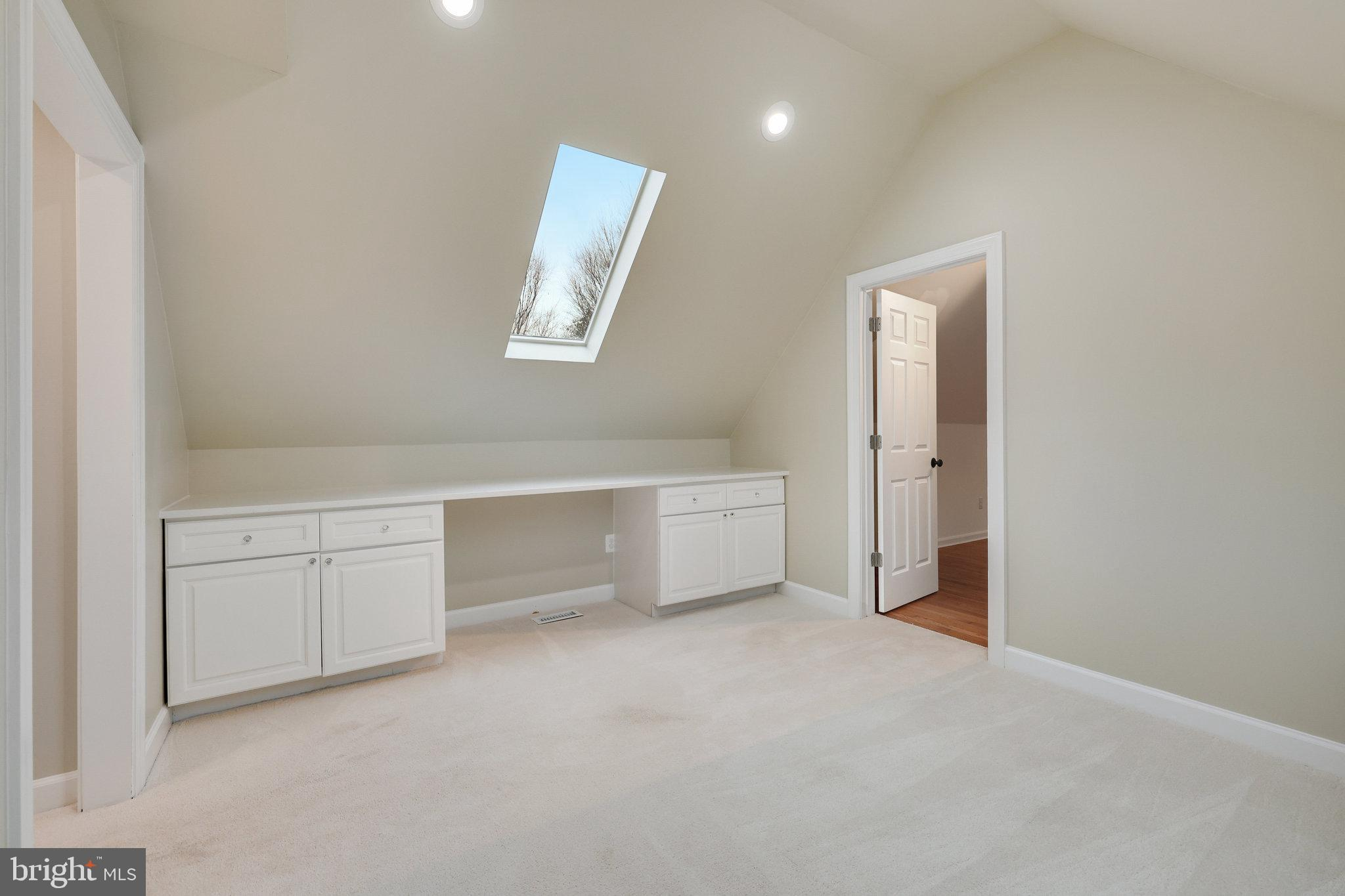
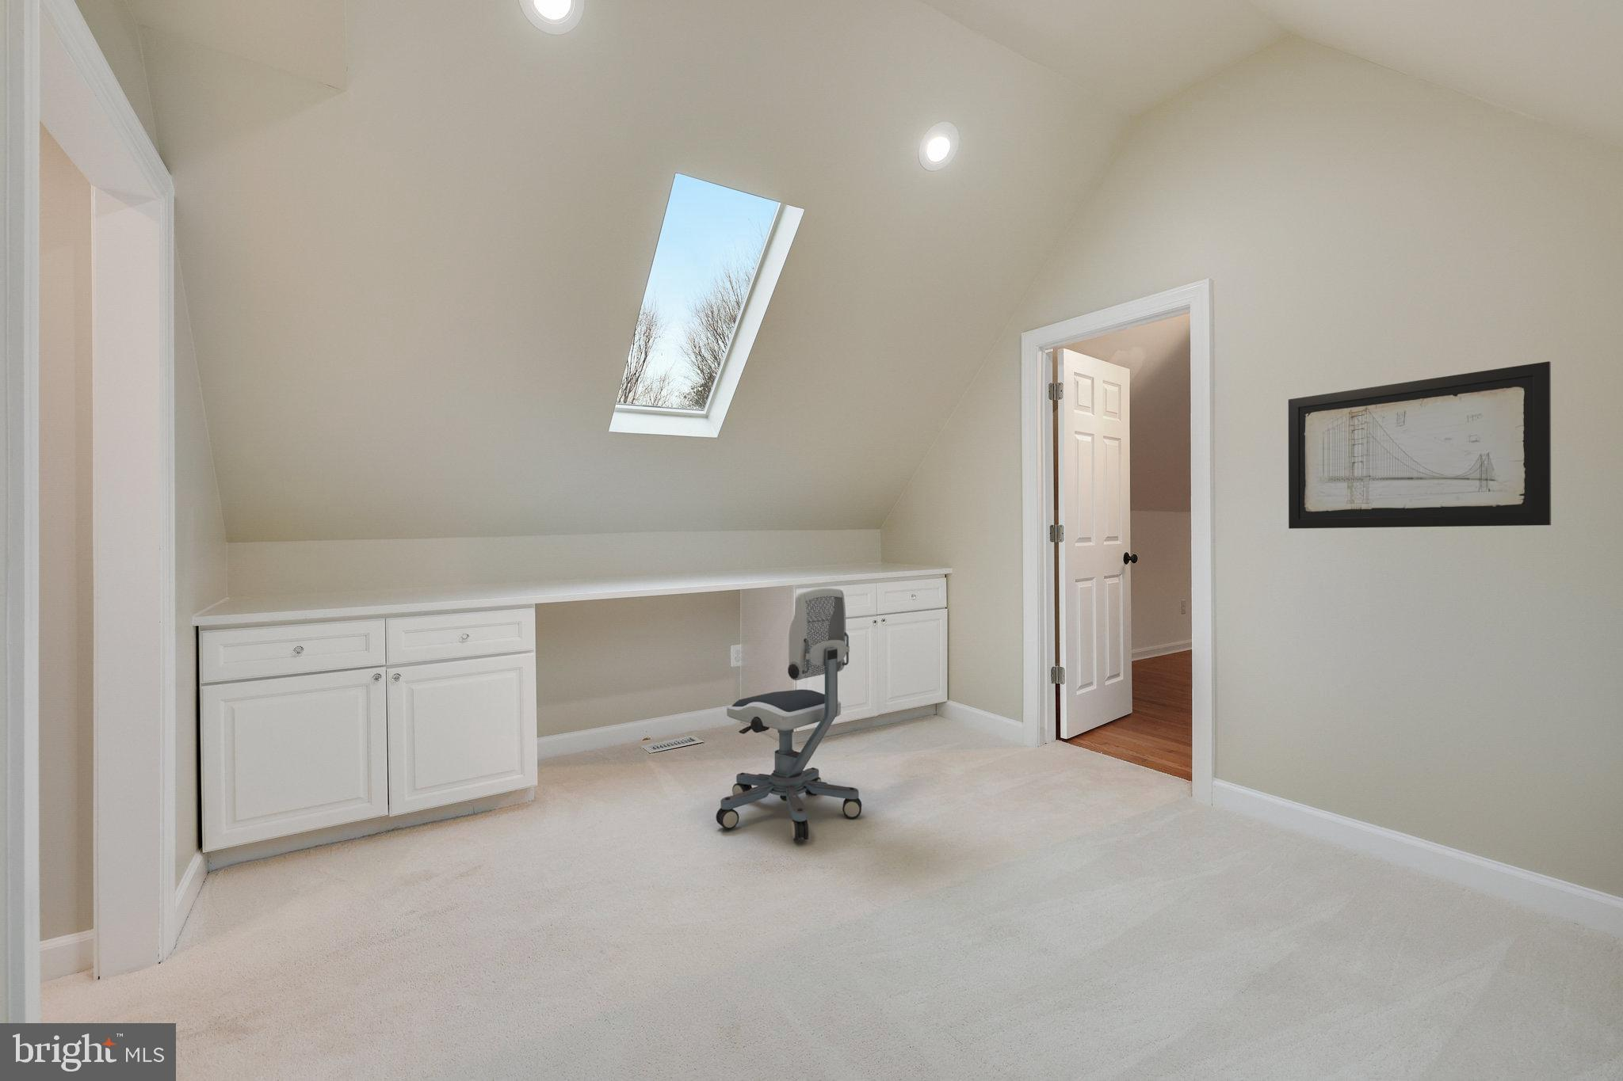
+ office chair [716,586,863,842]
+ wall art [1288,361,1552,530]
